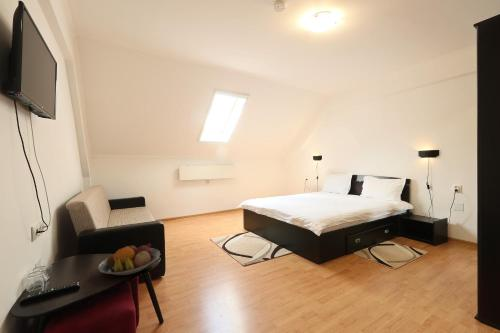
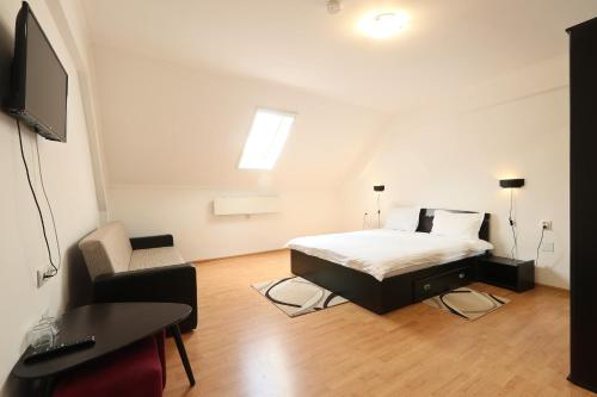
- fruit bowl [97,242,161,276]
